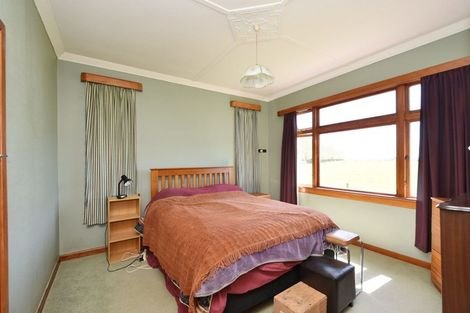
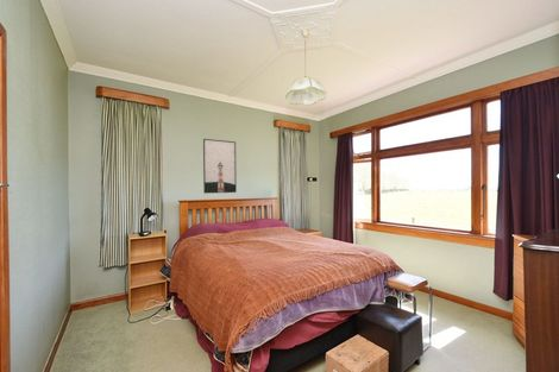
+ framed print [202,138,238,195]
